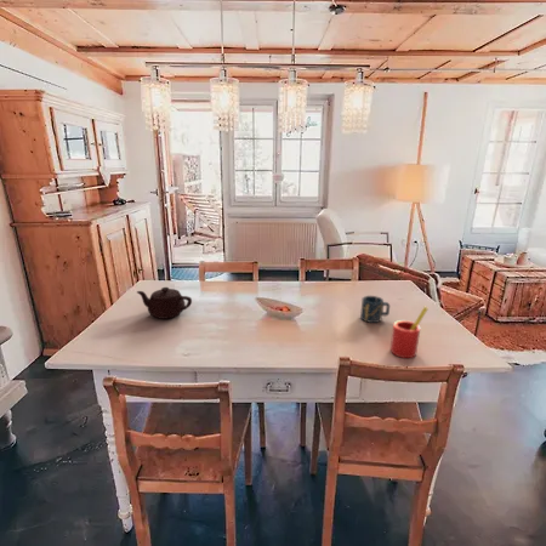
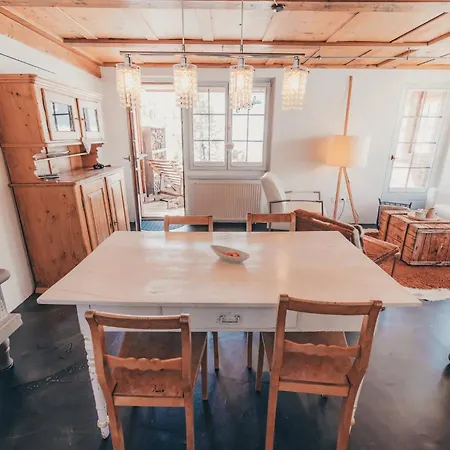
- straw [389,306,430,359]
- cup [359,295,391,324]
- teapot [136,286,193,320]
